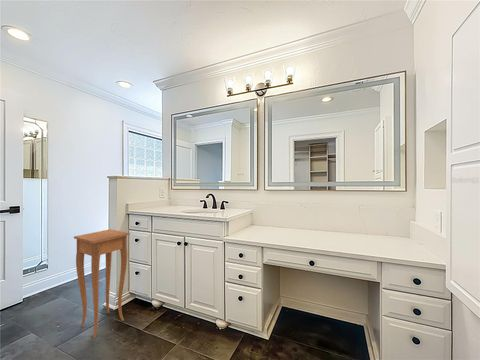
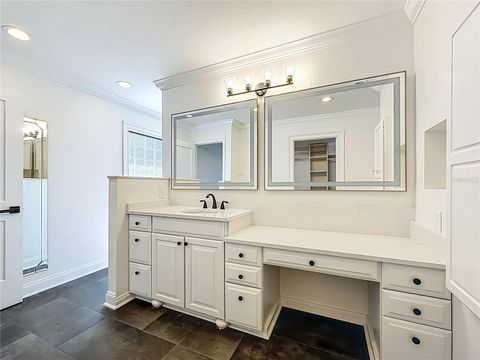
- side table [73,228,131,339]
